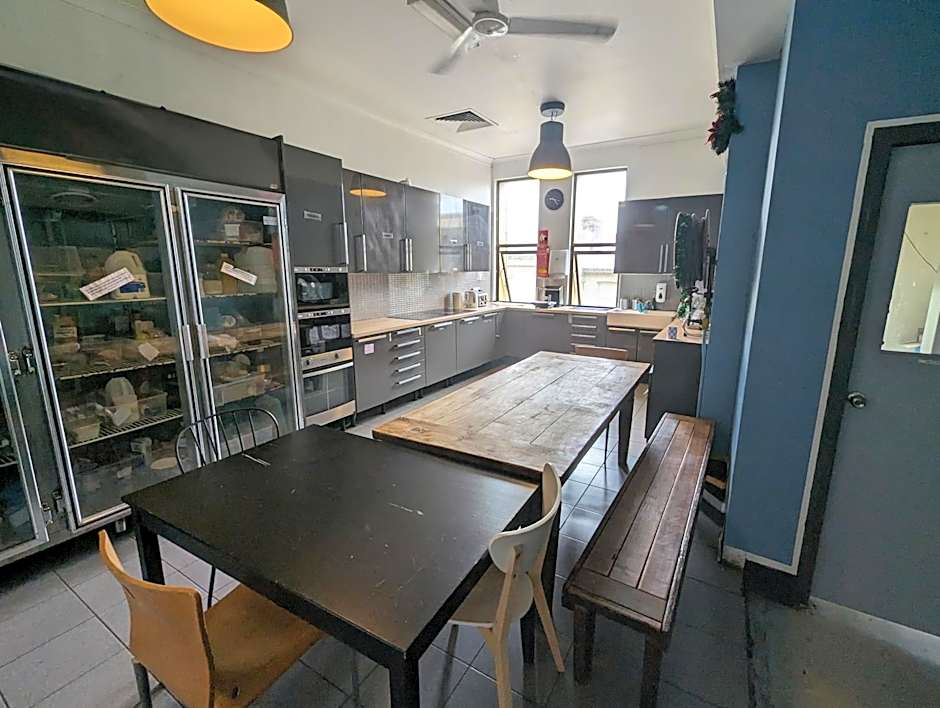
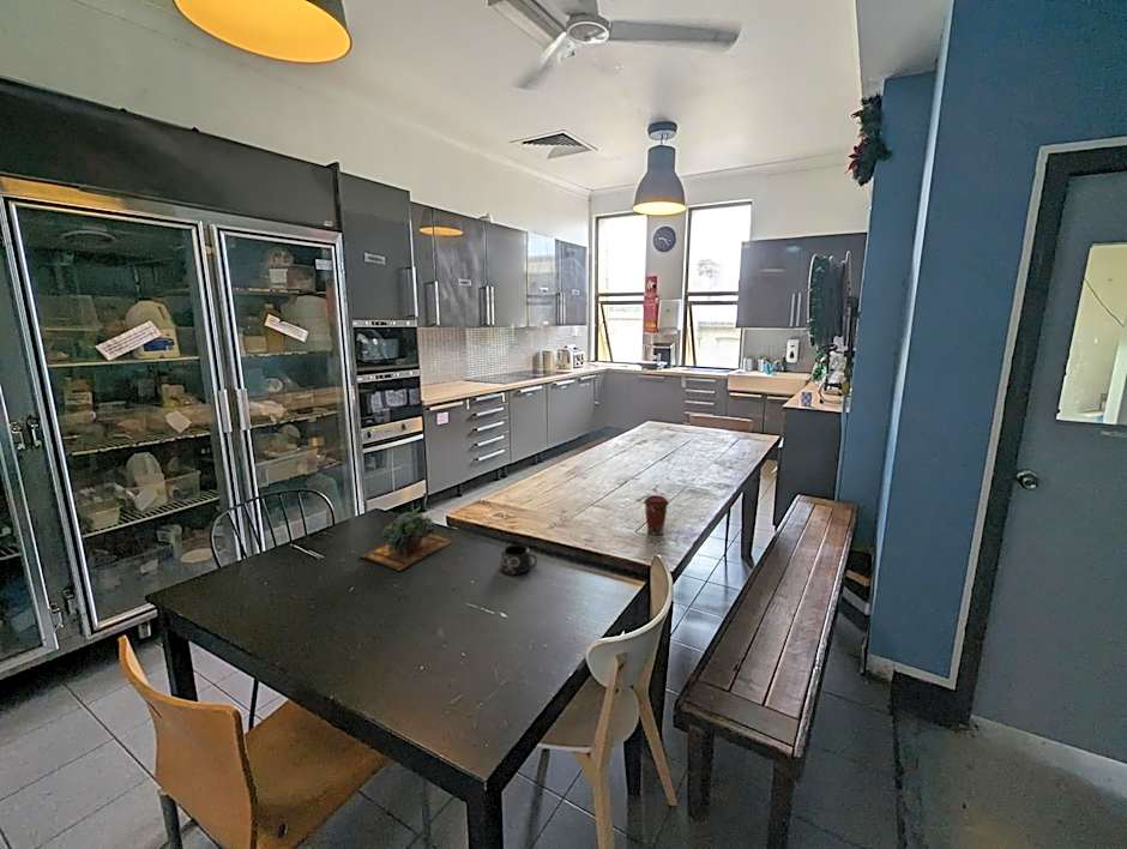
+ coffee cup [643,494,670,536]
+ succulent plant [358,511,453,572]
+ mug [499,543,538,576]
